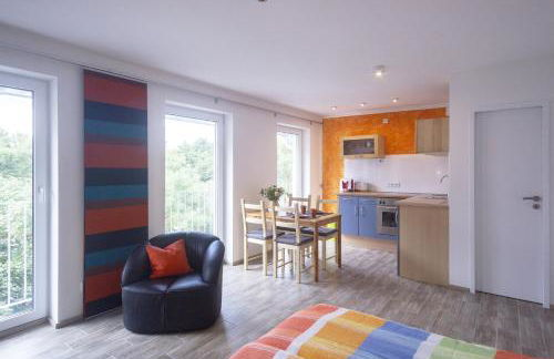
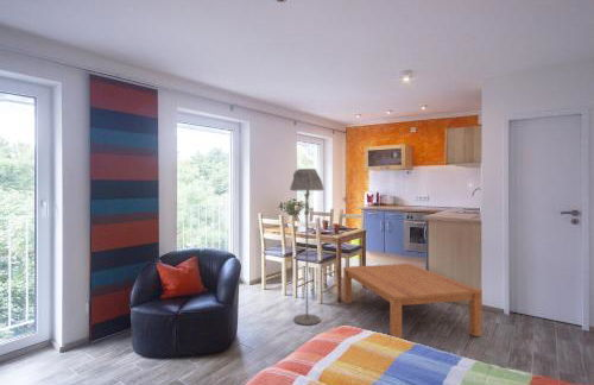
+ coffee table [342,263,484,340]
+ floor lamp [289,168,326,327]
